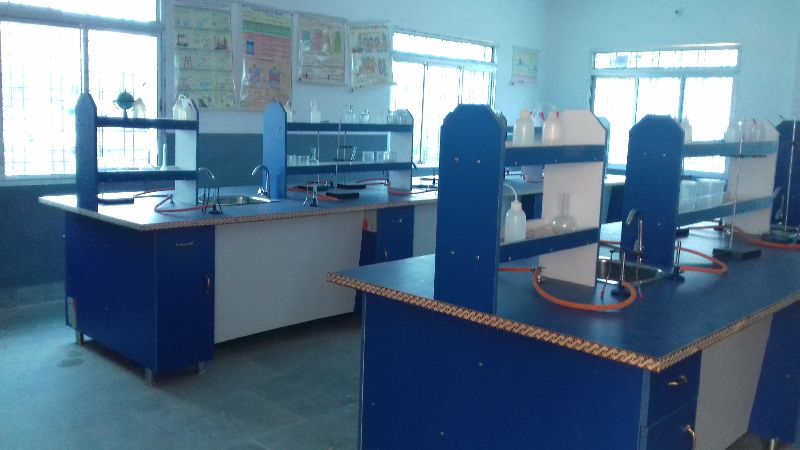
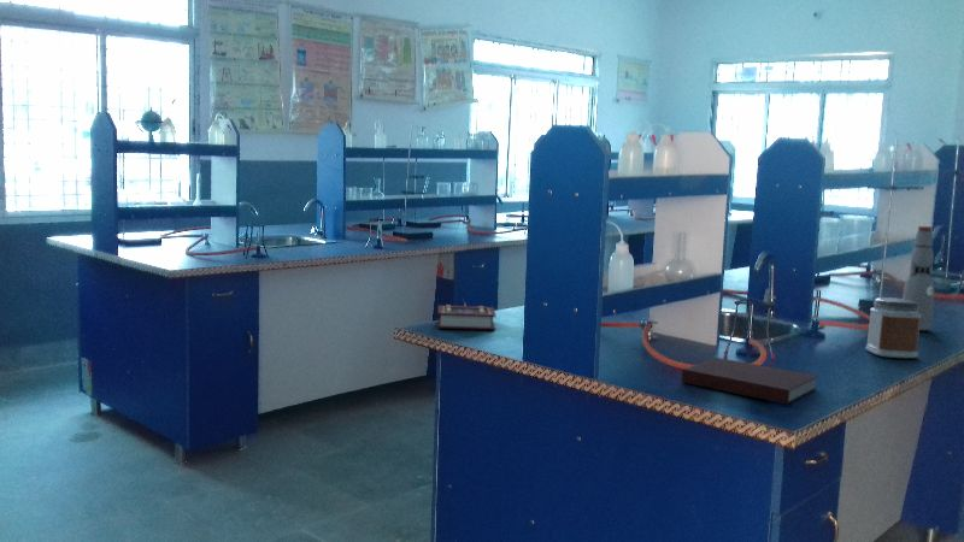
+ book [436,304,498,331]
+ jar [865,296,922,359]
+ bottle [901,225,935,331]
+ notebook [681,357,819,406]
